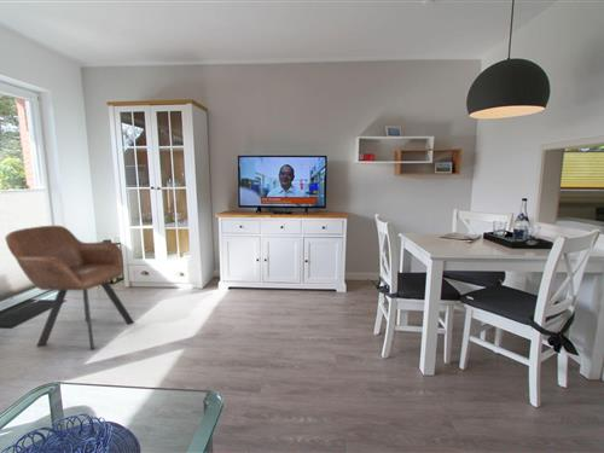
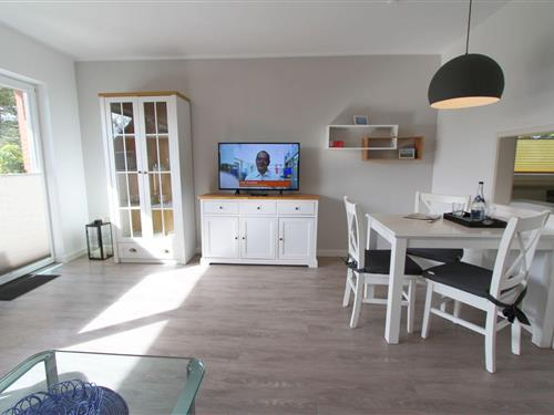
- armchair [4,225,135,350]
